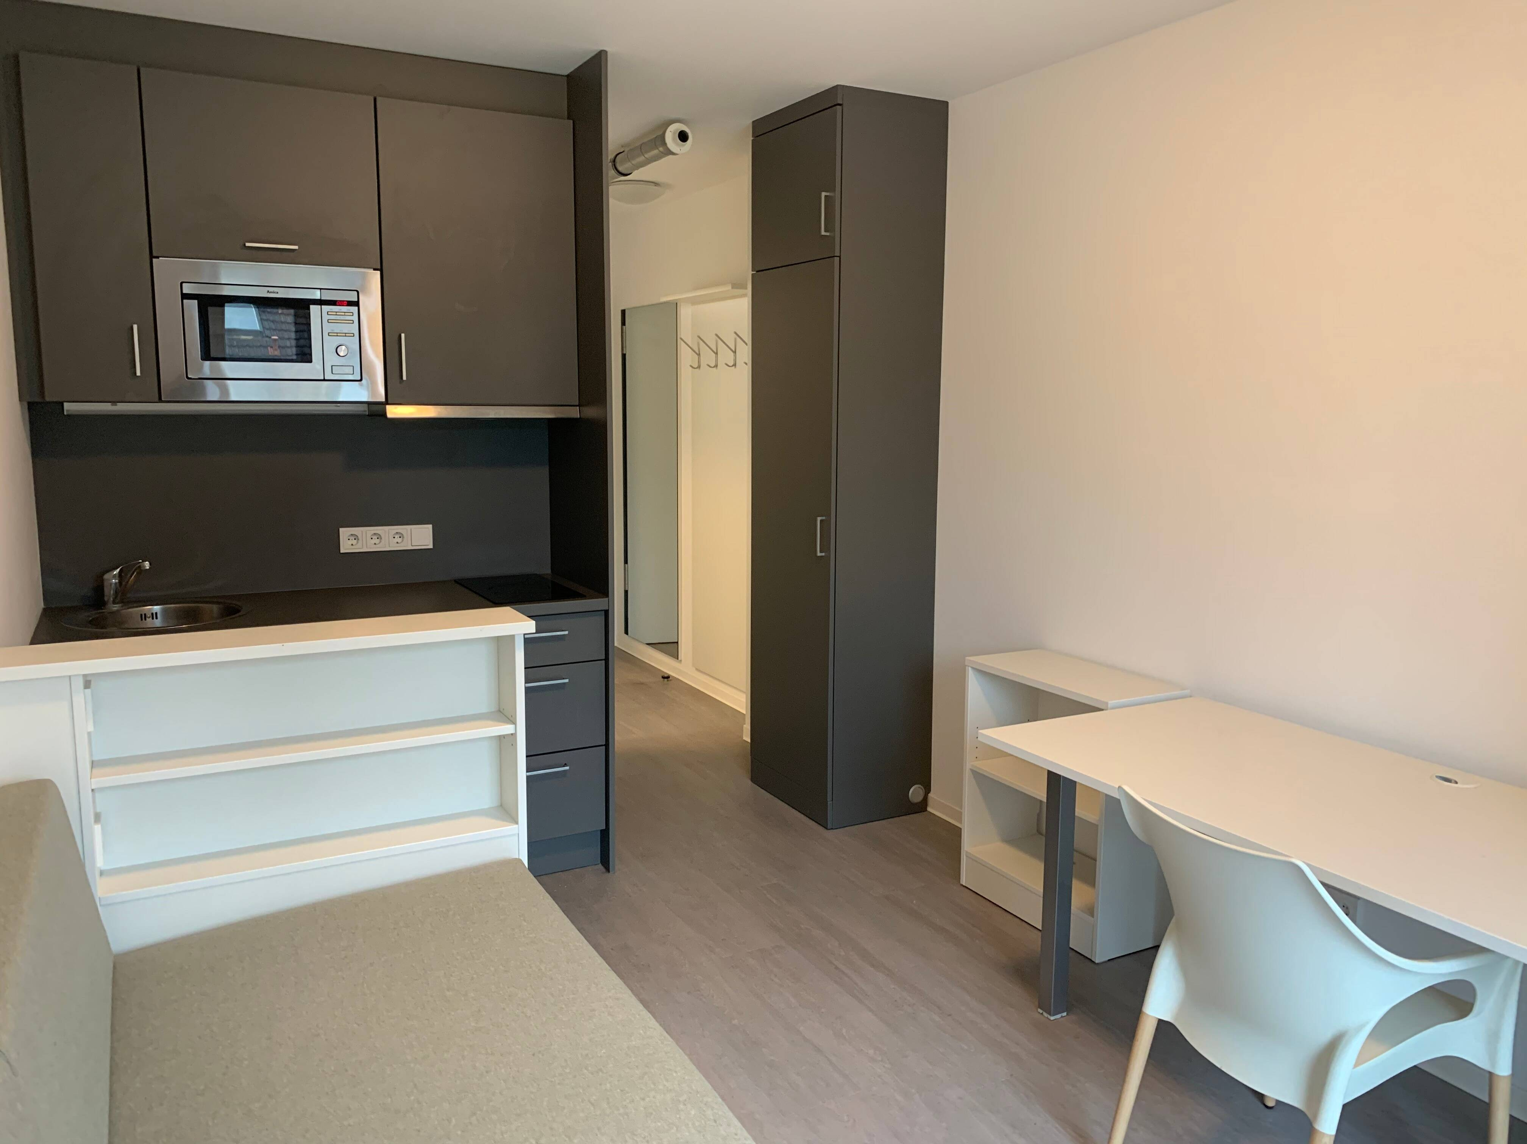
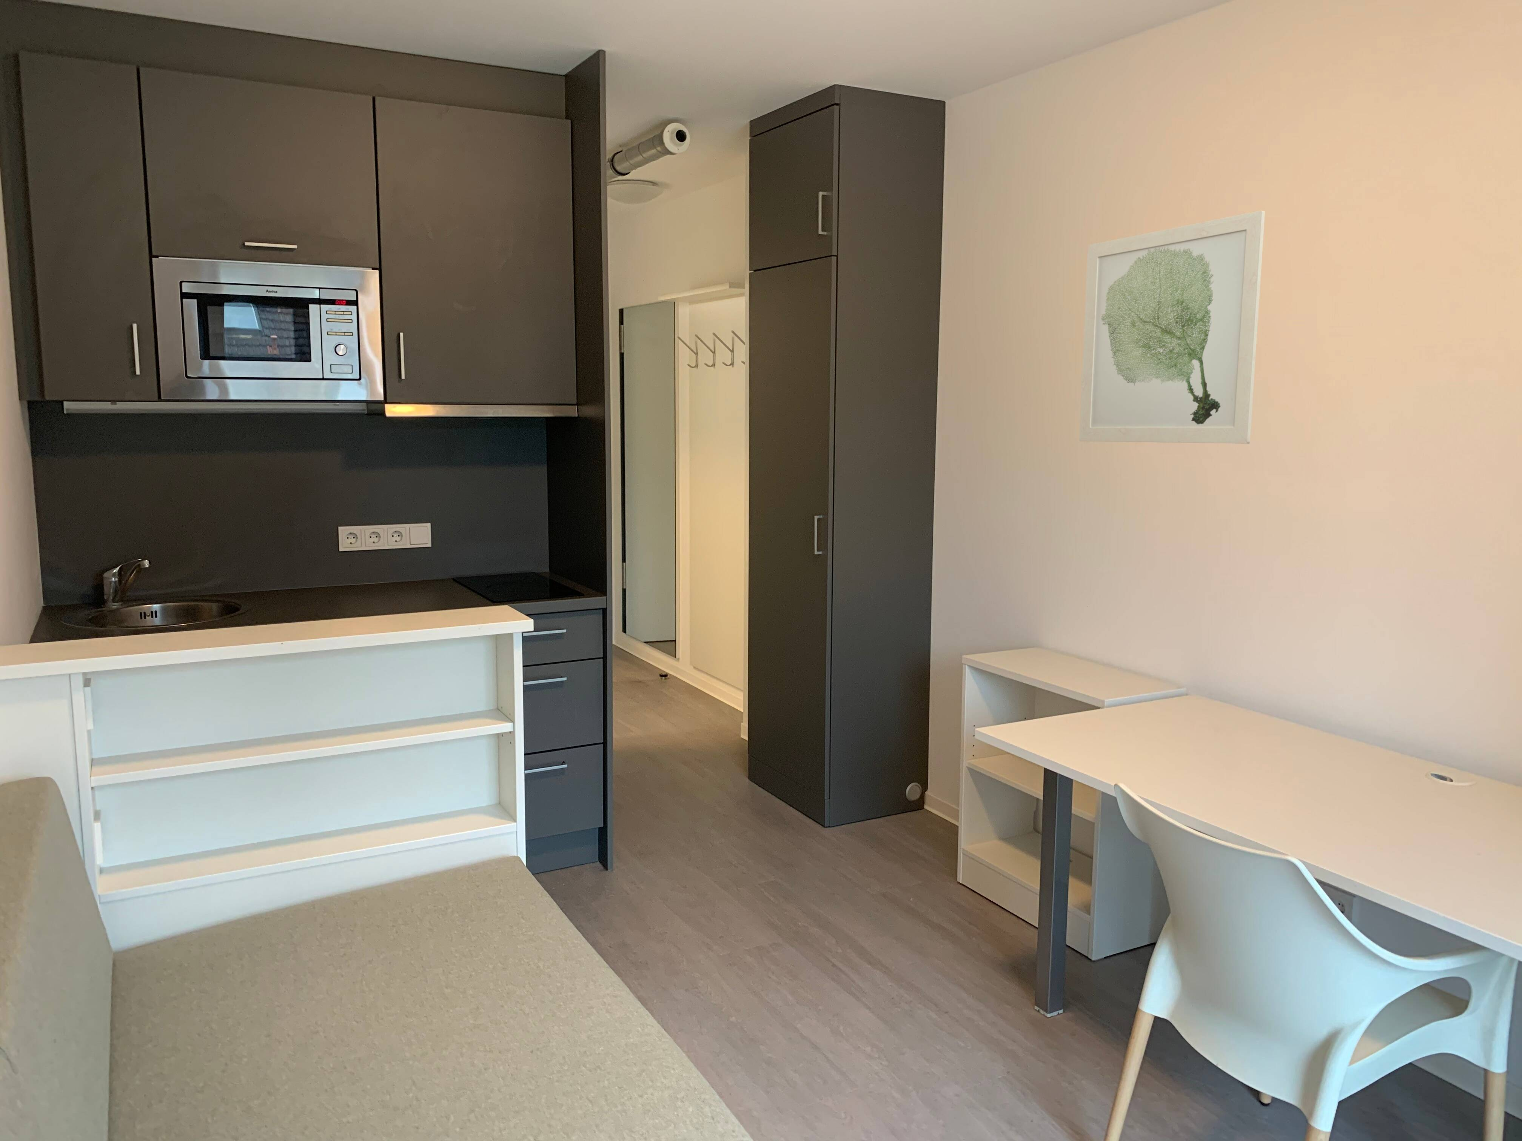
+ wall art [1079,210,1266,445]
